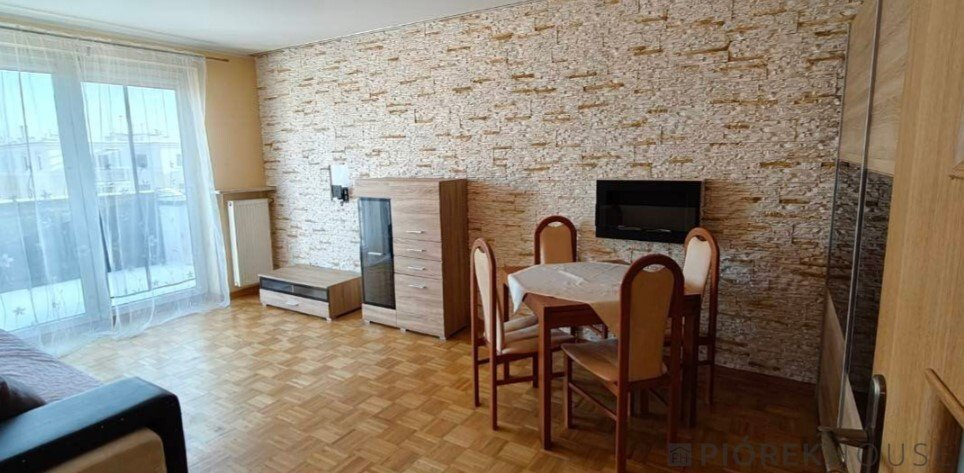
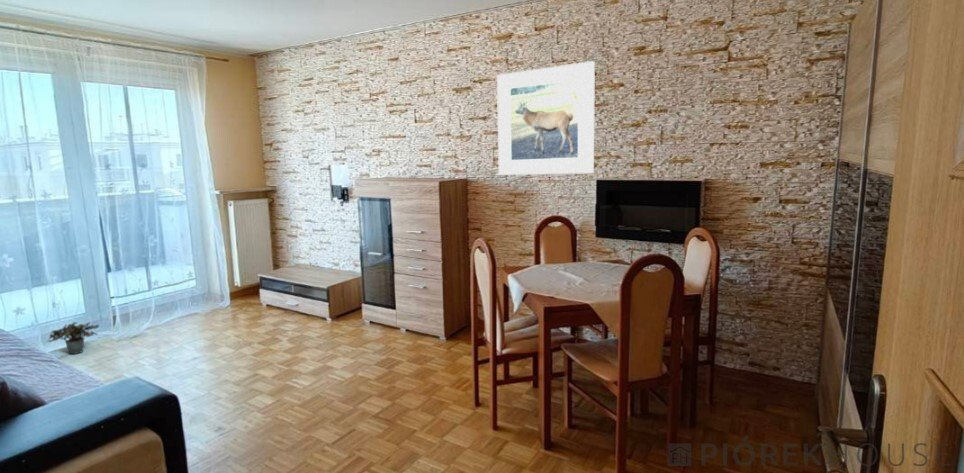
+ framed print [496,60,596,176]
+ potted plant [47,321,100,355]
